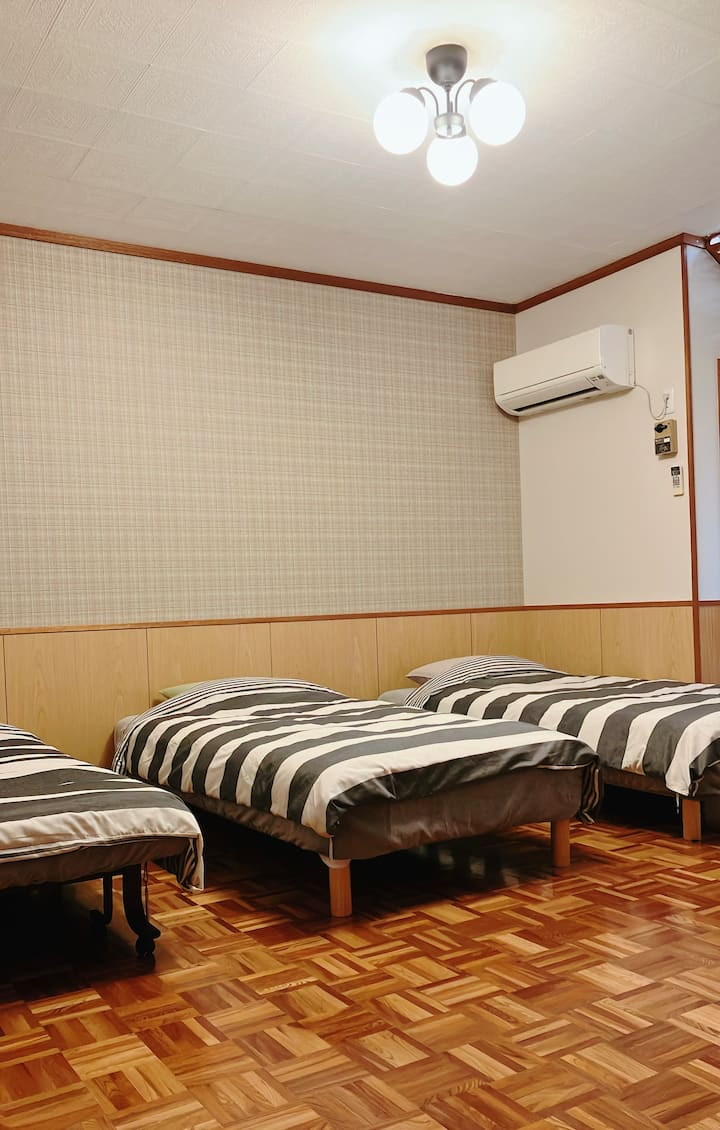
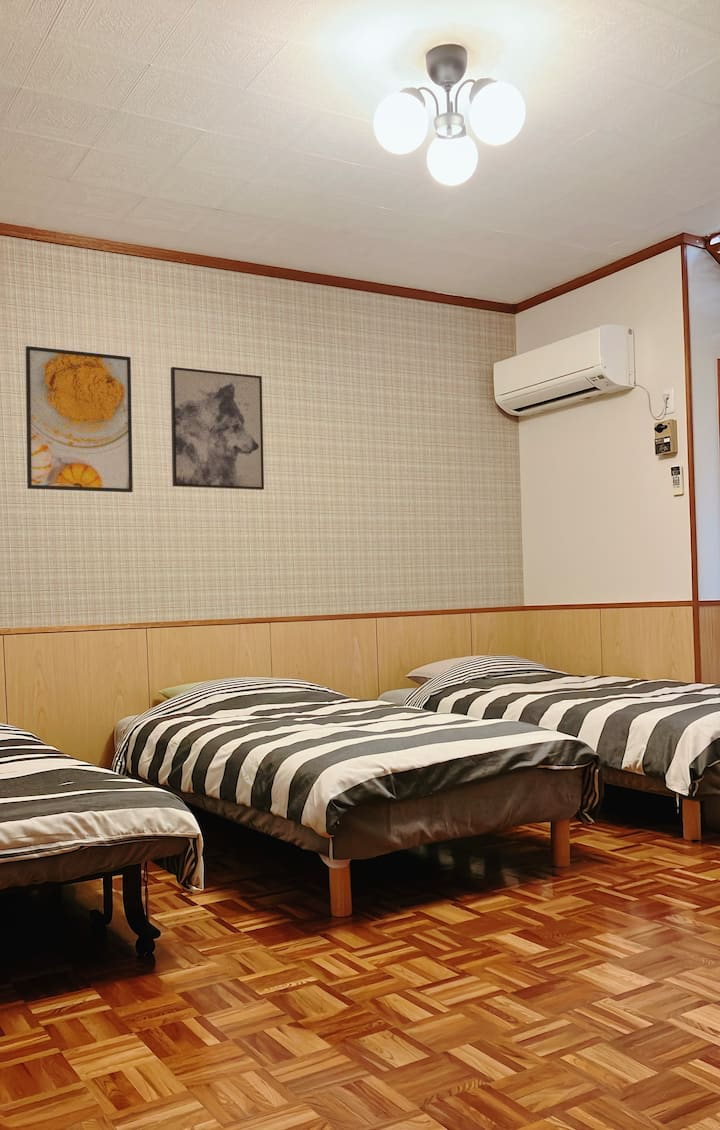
+ wall art [170,366,265,491]
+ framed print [25,345,134,493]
